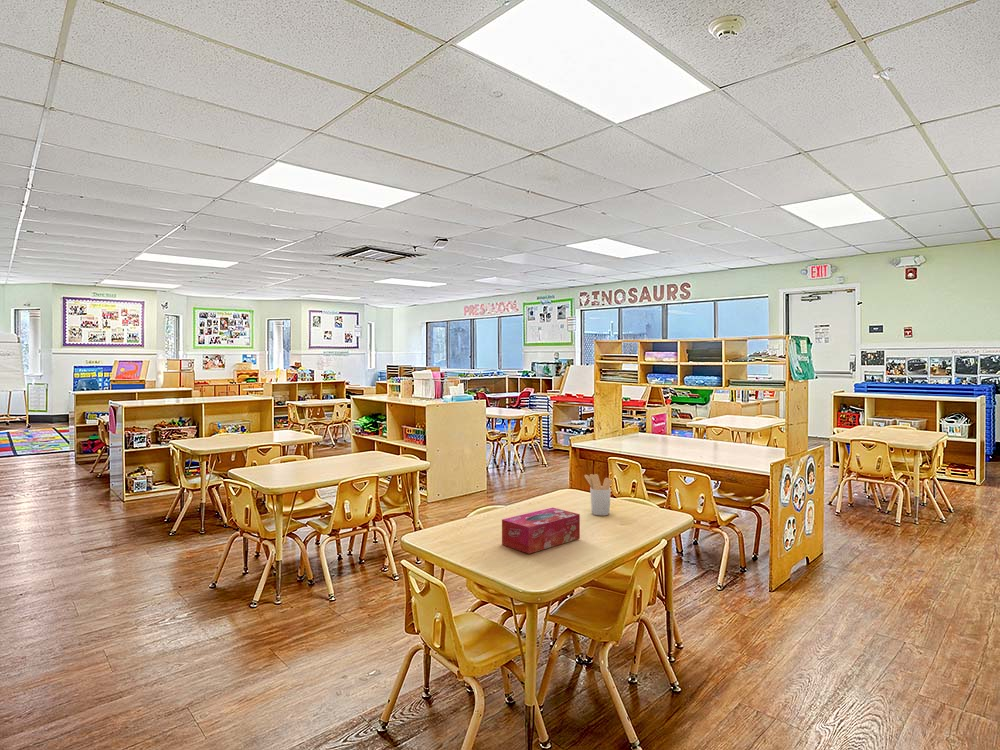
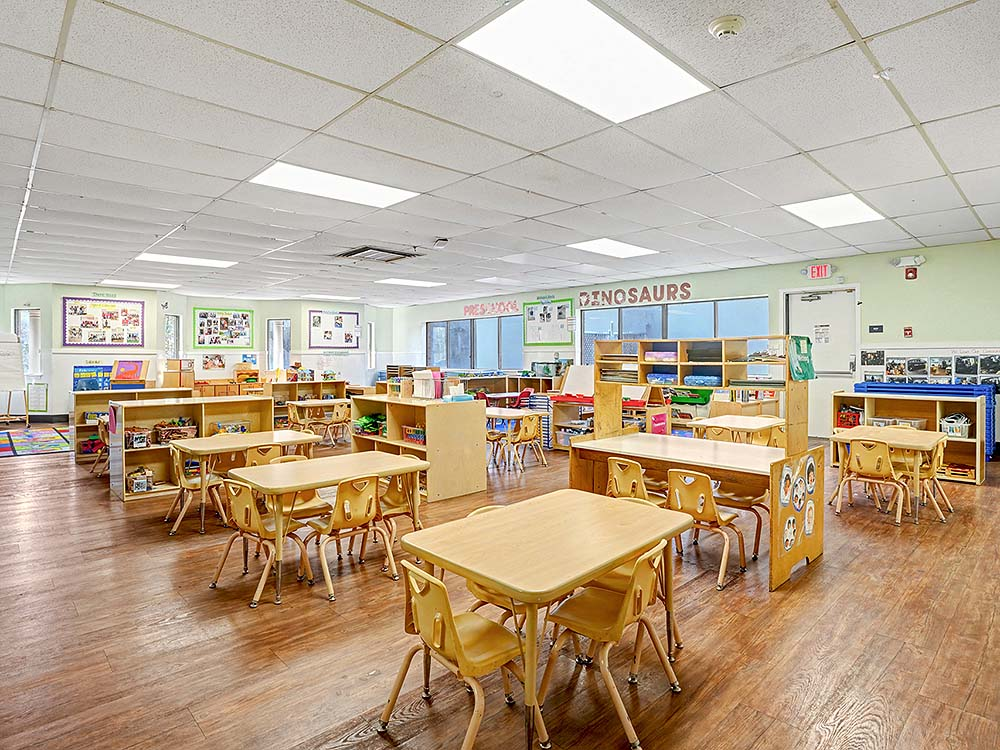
- tissue box [501,507,581,555]
- utensil holder [583,473,613,516]
